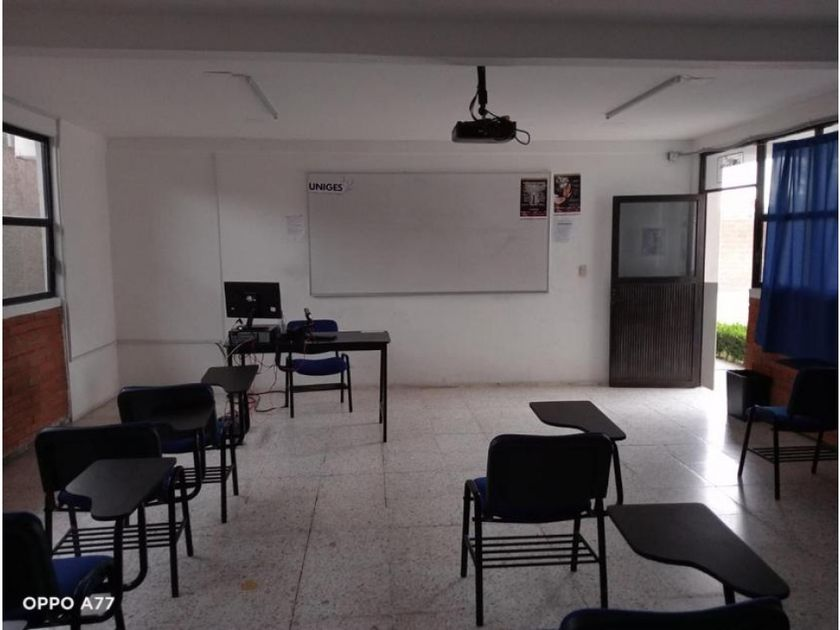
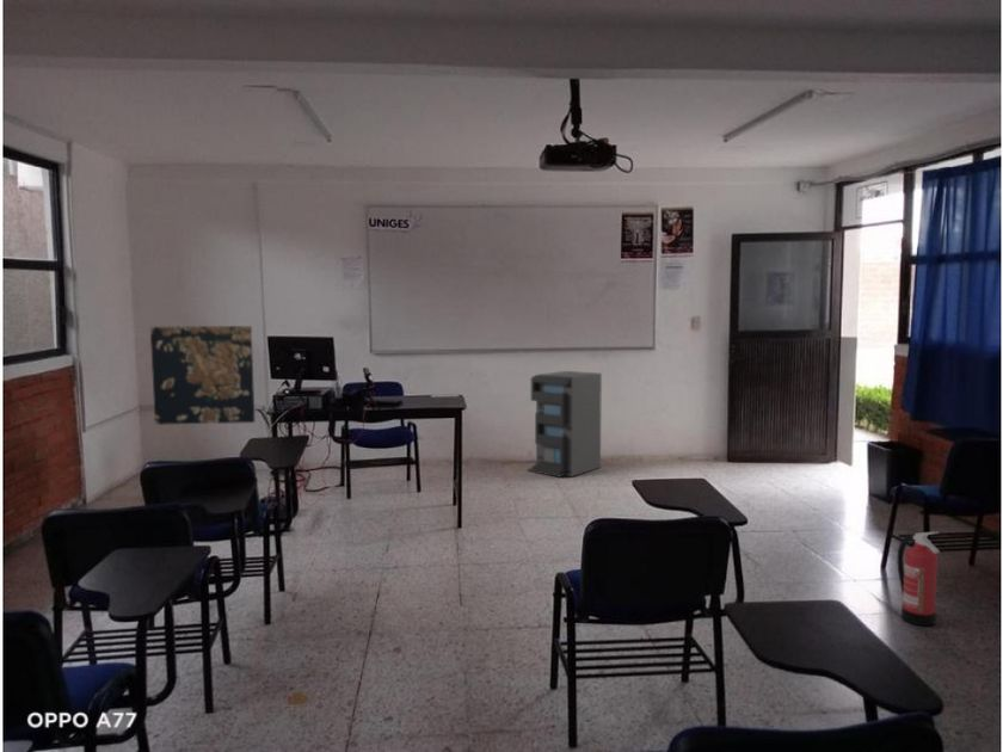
+ fire extinguisher [897,530,941,627]
+ storage cabinet [527,370,603,479]
+ map [149,325,256,426]
